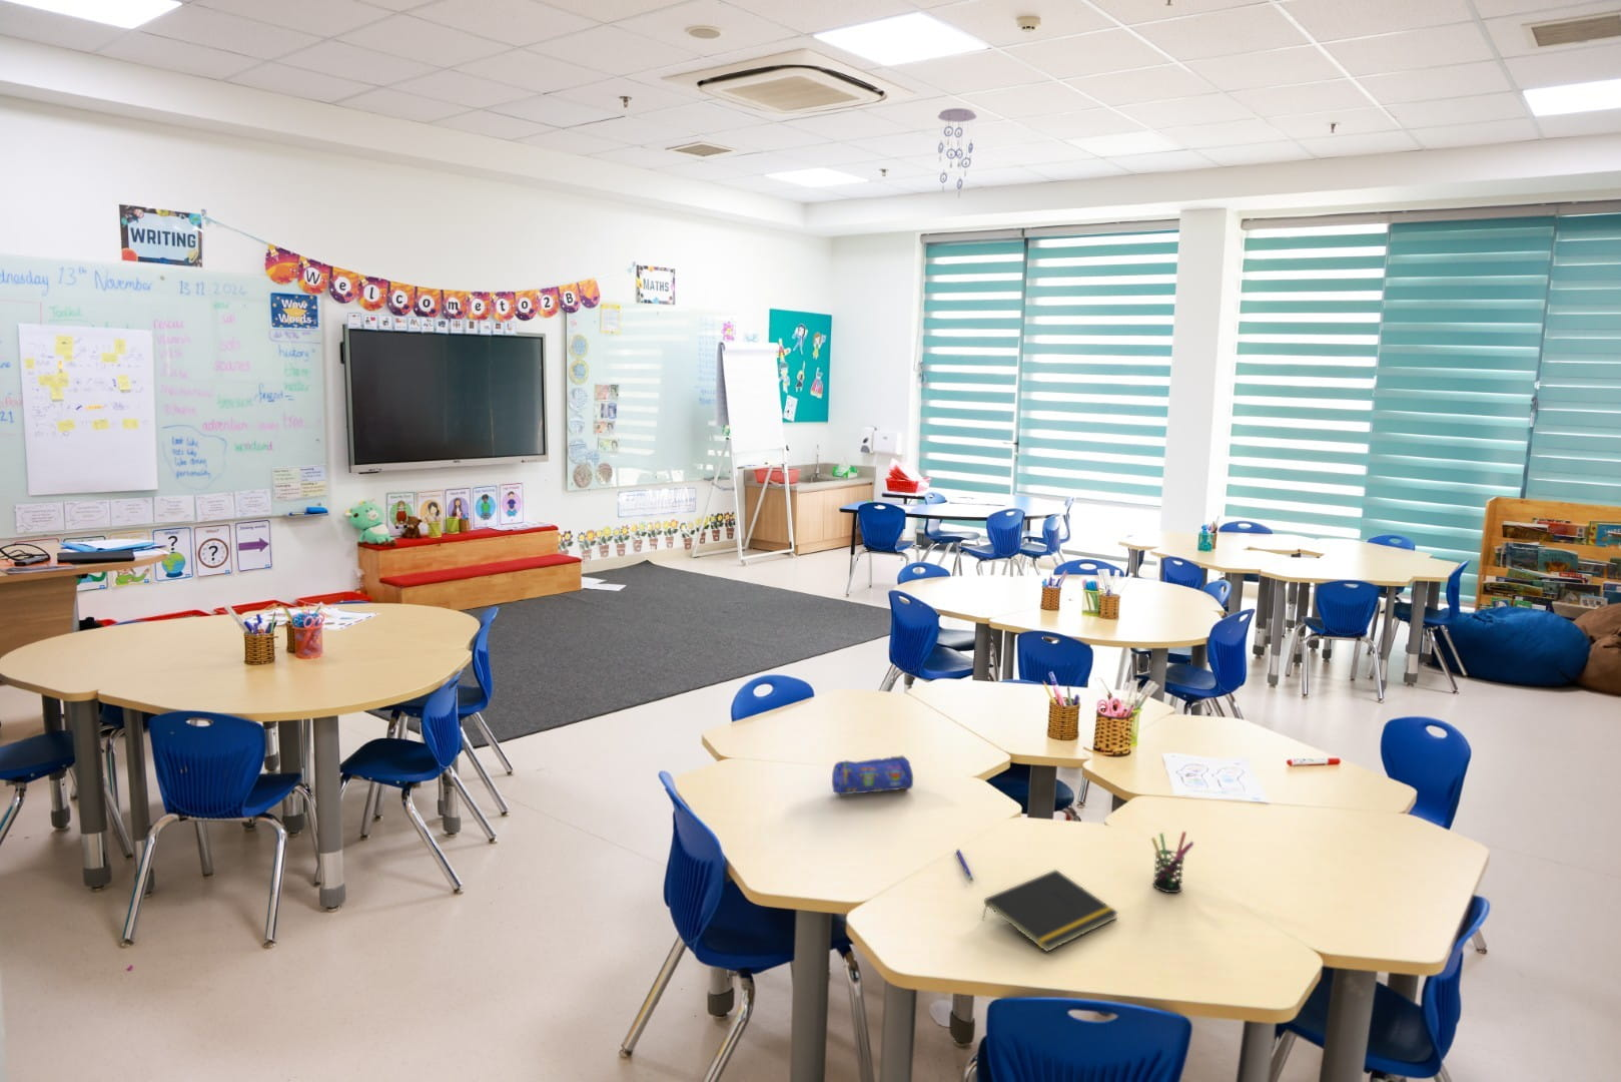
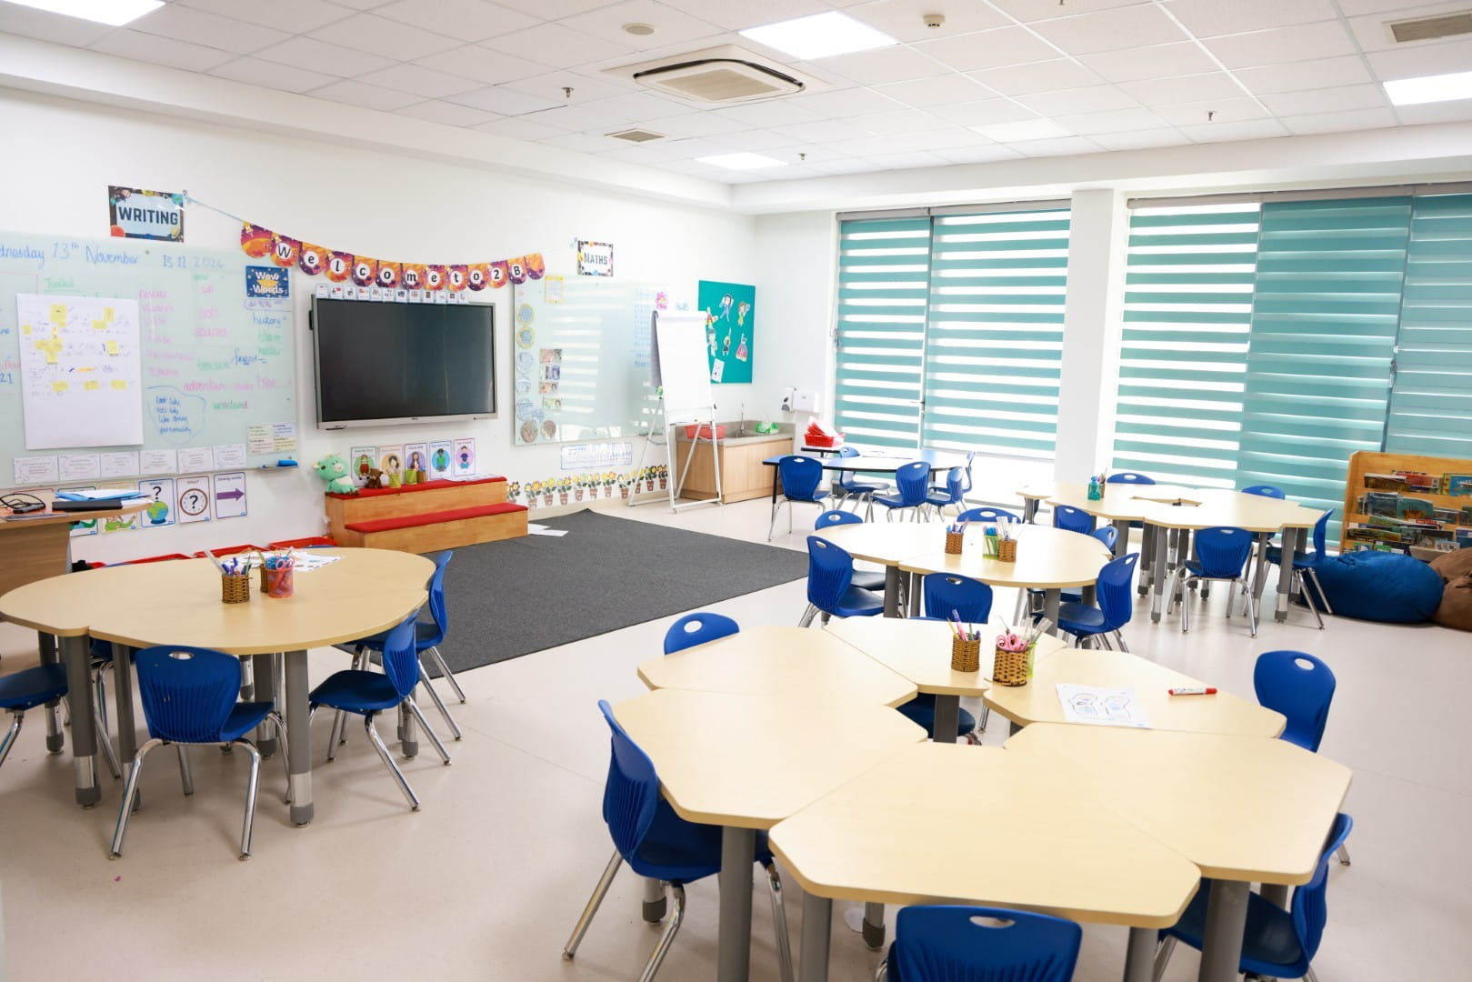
- pen holder [1150,831,1195,894]
- ceiling mobile [937,107,978,198]
- pencil case [832,755,914,796]
- pen [955,849,974,883]
- notepad [981,868,1119,953]
